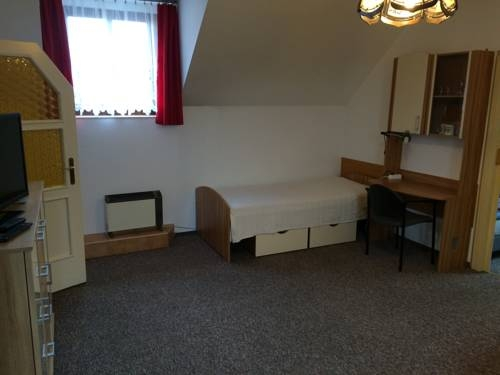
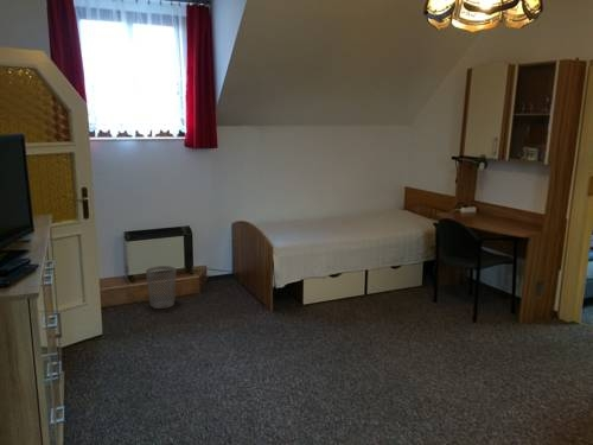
+ wastebasket [145,265,178,310]
